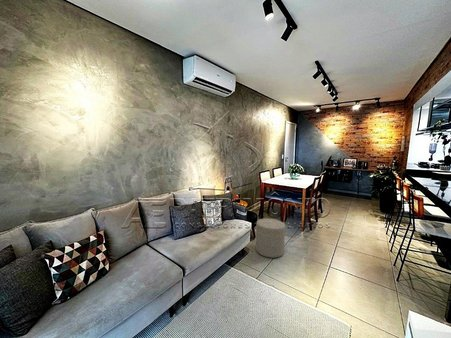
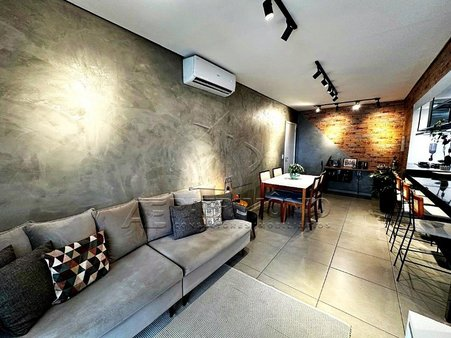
- ottoman [255,218,286,259]
